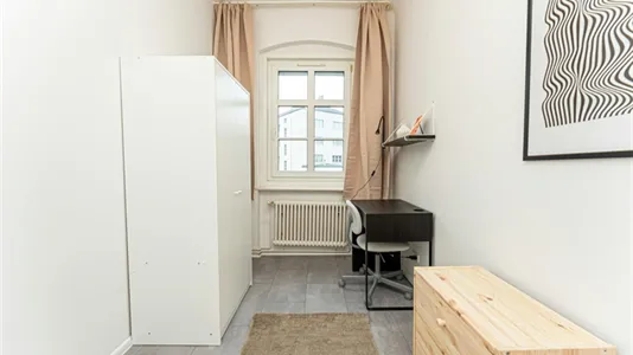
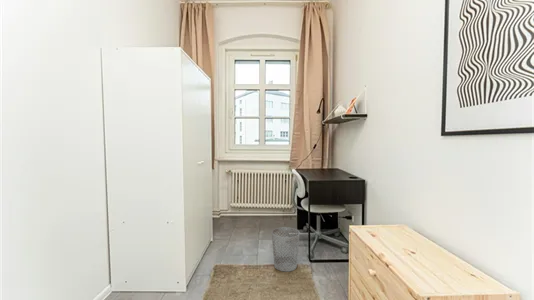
+ wastebasket [271,226,301,273]
